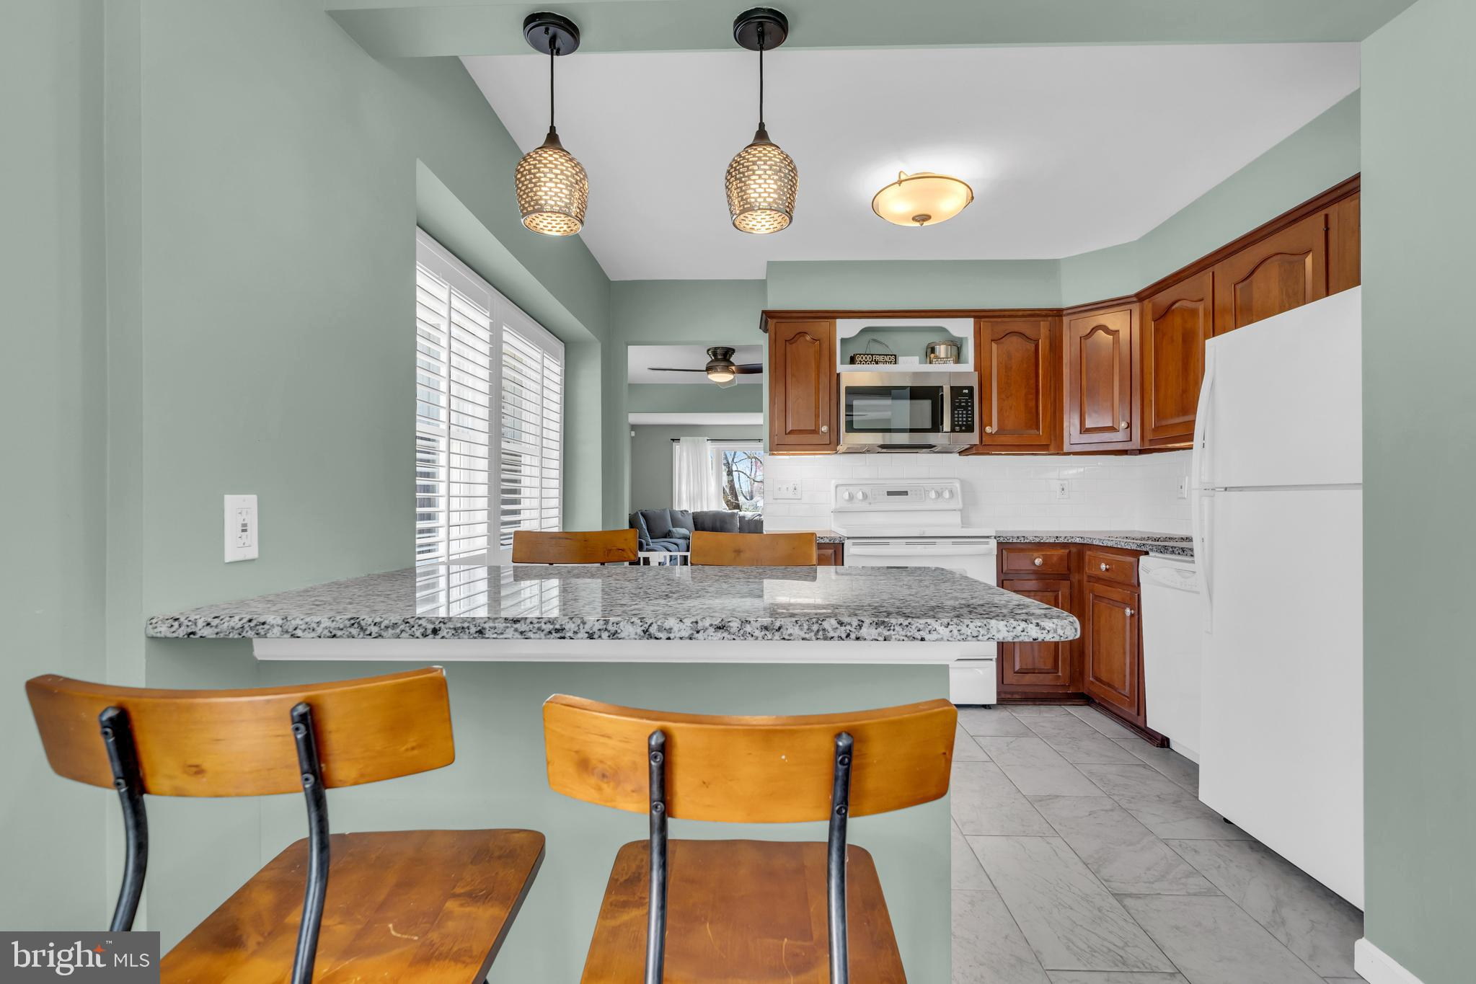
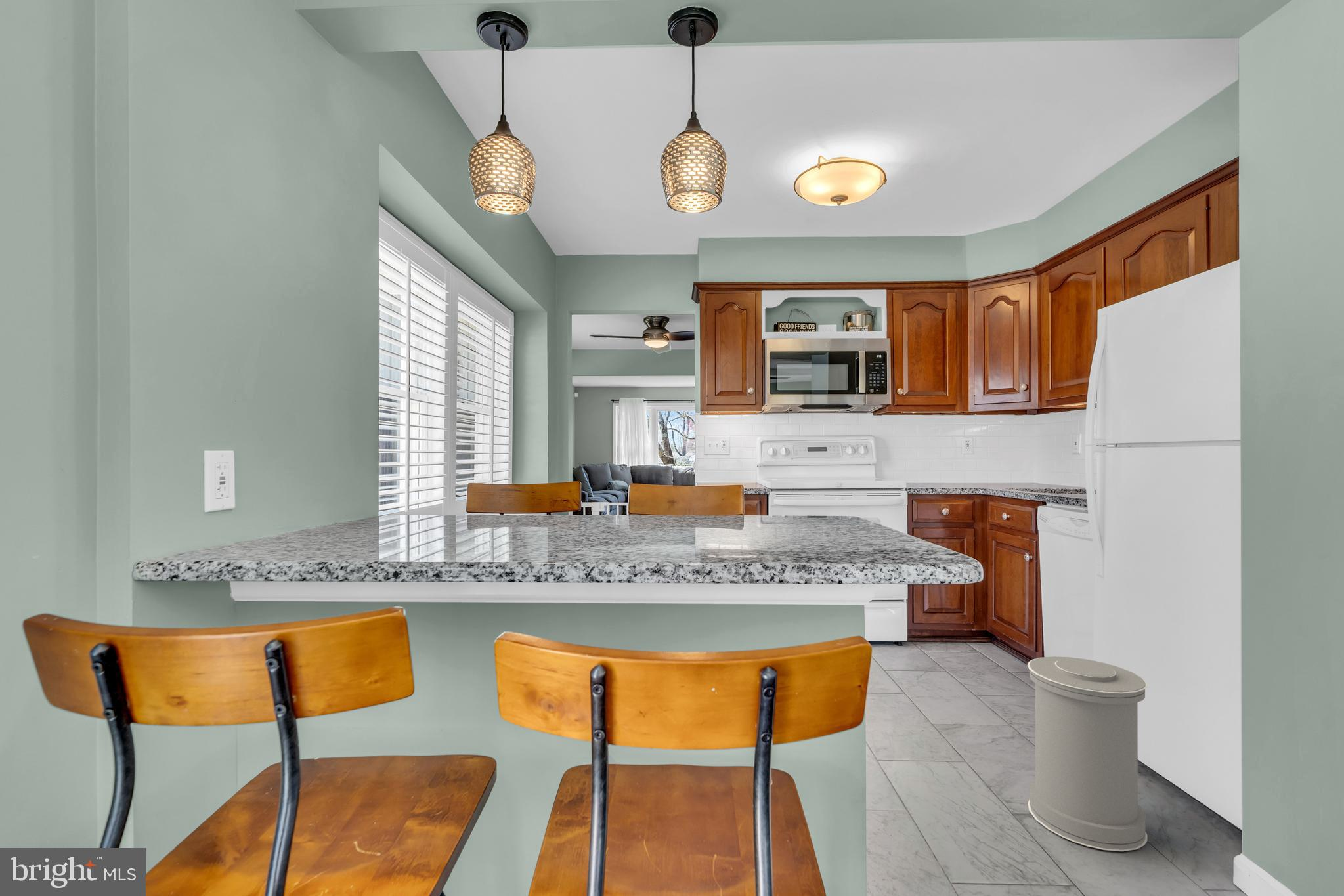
+ trash can [1027,656,1148,852]
